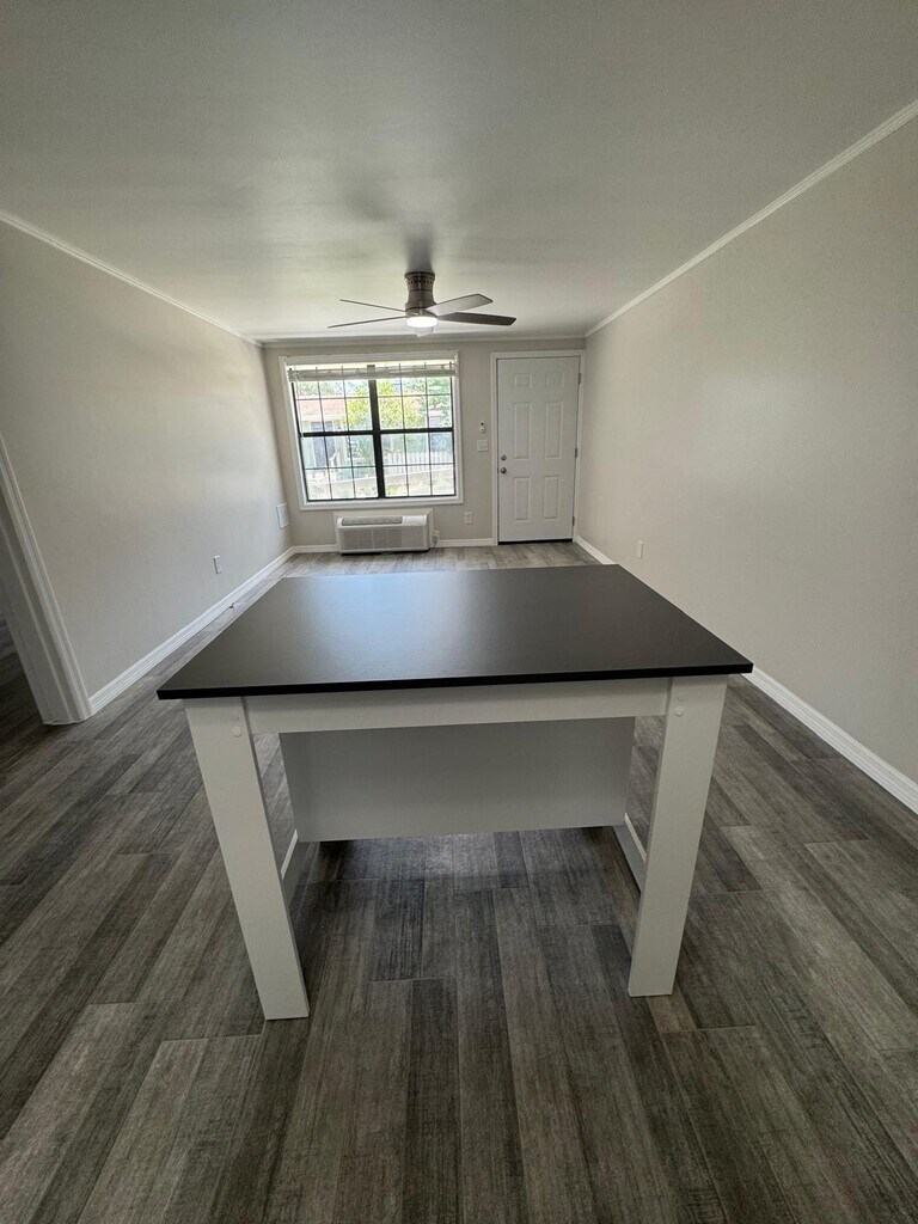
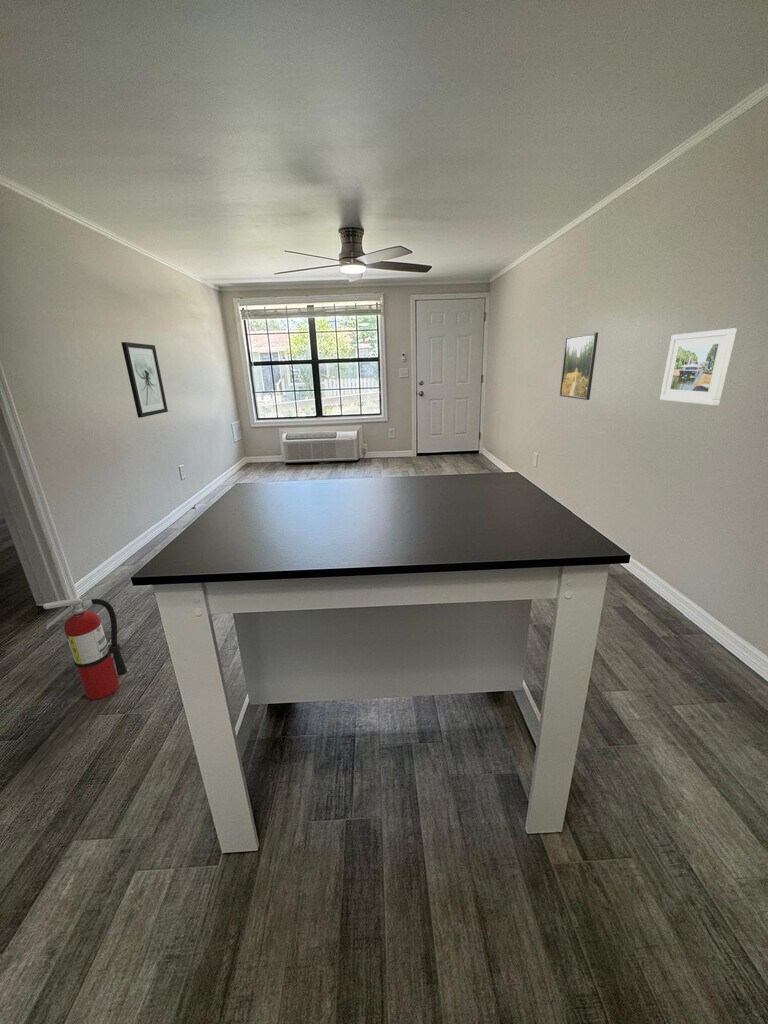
+ wall art [120,341,169,419]
+ fire extinguisher [42,590,128,701]
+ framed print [559,331,599,401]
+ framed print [659,328,738,407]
